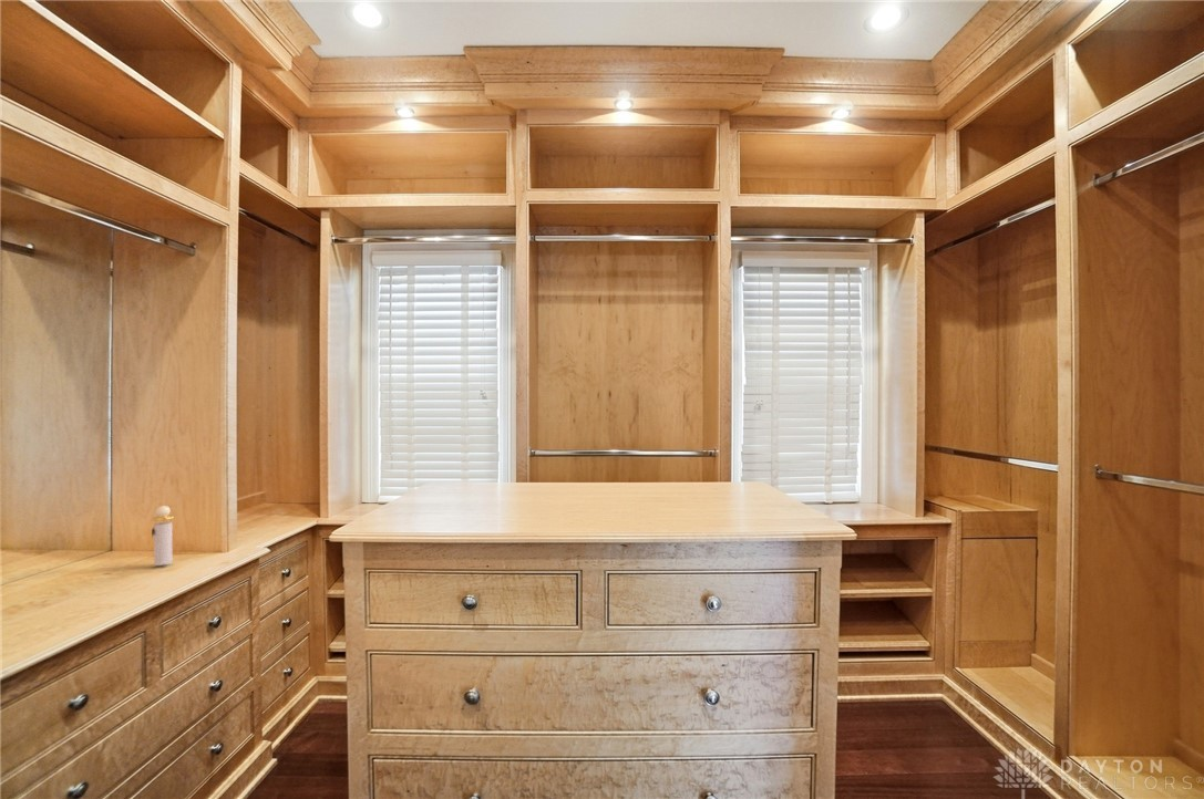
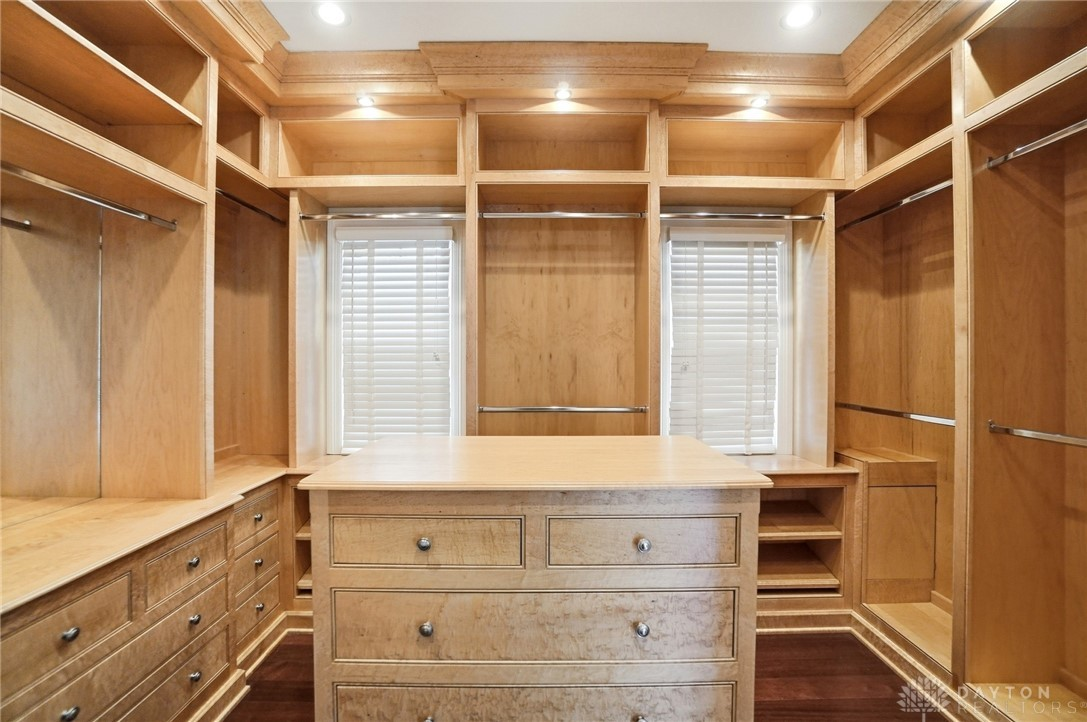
- perfume bottle [151,505,175,567]
